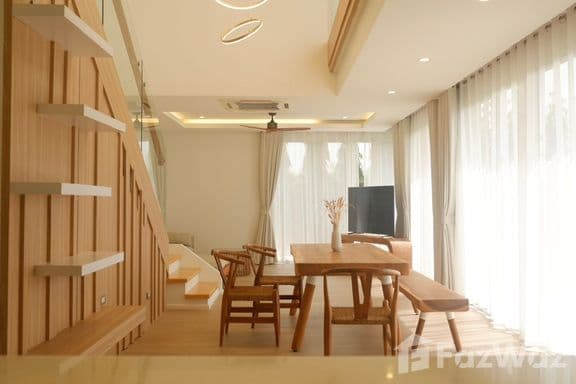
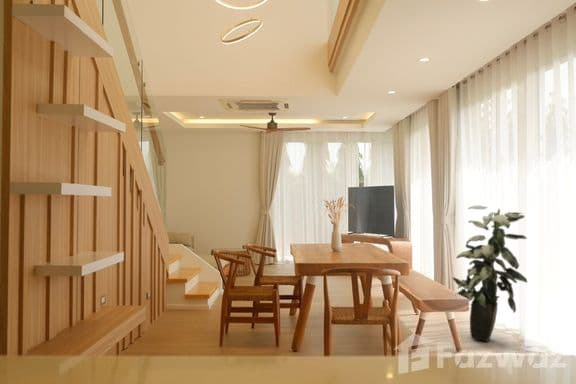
+ indoor plant [452,205,529,343]
